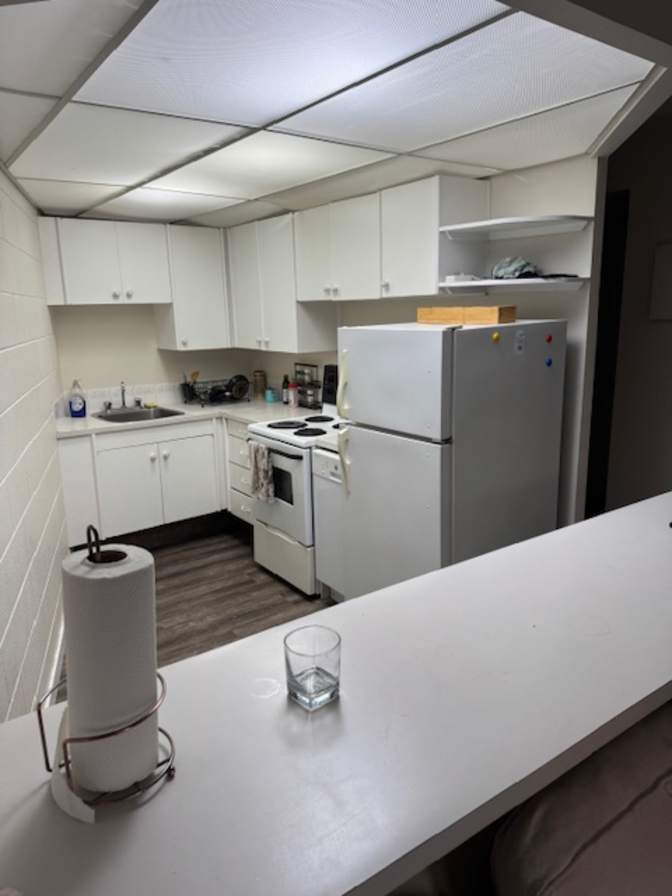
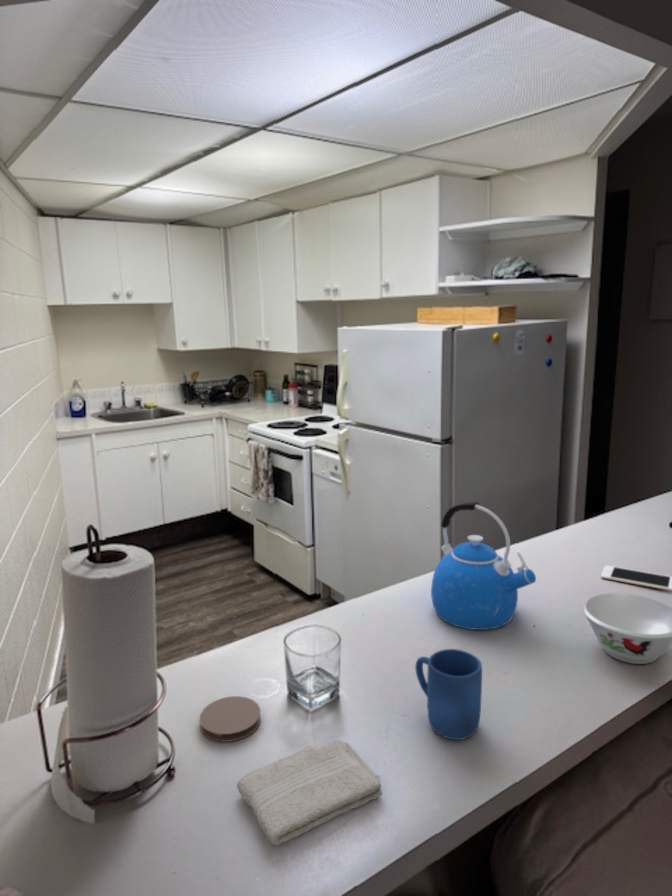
+ kettle [430,501,537,631]
+ mug [414,648,483,741]
+ washcloth [236,739,383,847]
+ coaster [199,695,262,743]
+ bowl [582,592,672,665]
+ cell phone [600,564,672,592]
